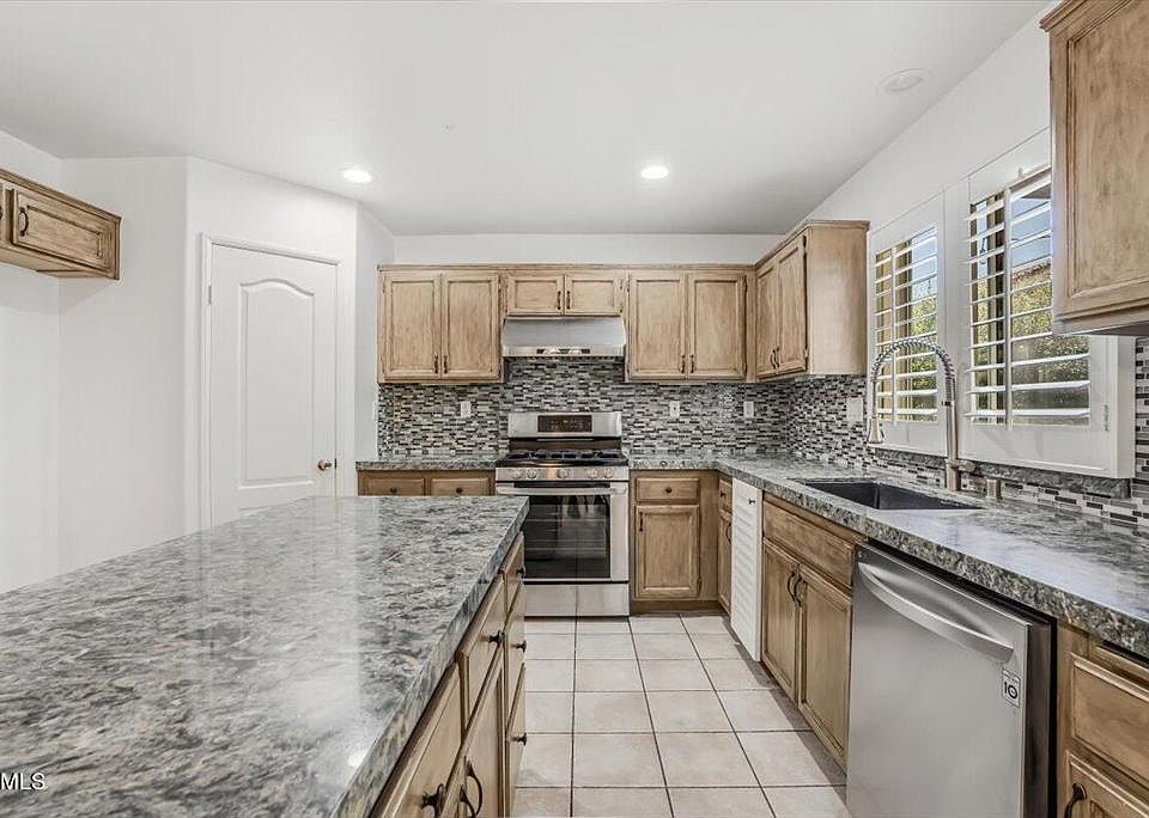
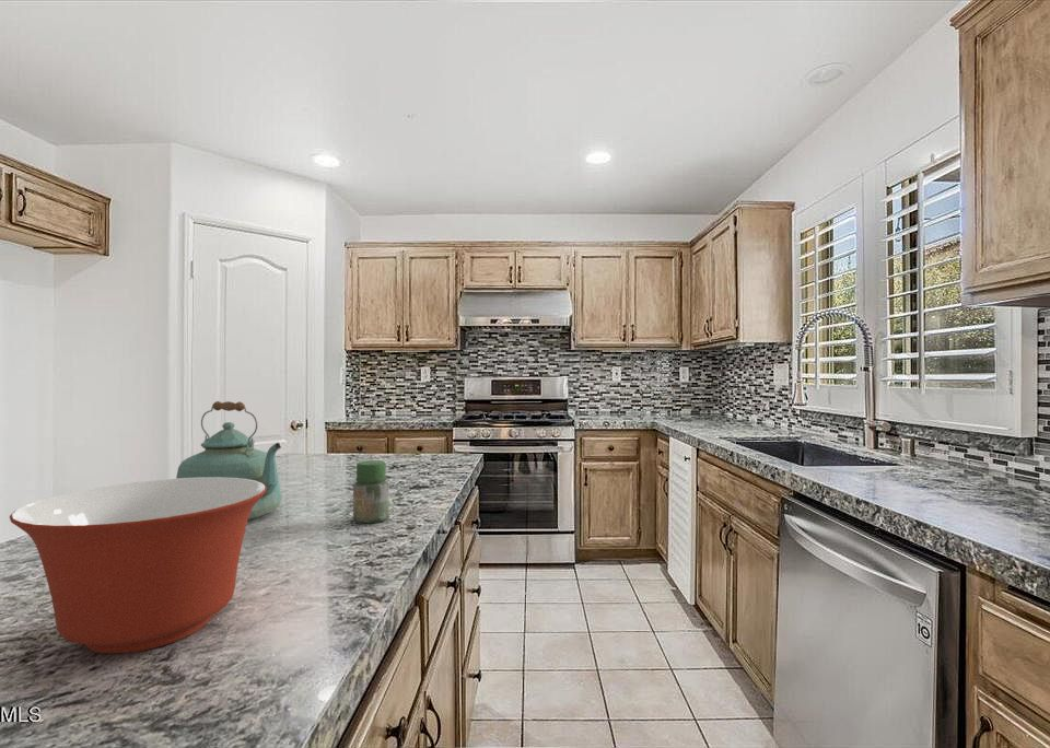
+ kettle [175,400,283,522]
+ jar [352,459,390,524]
+ mixing bowl [9,477,267,654]
